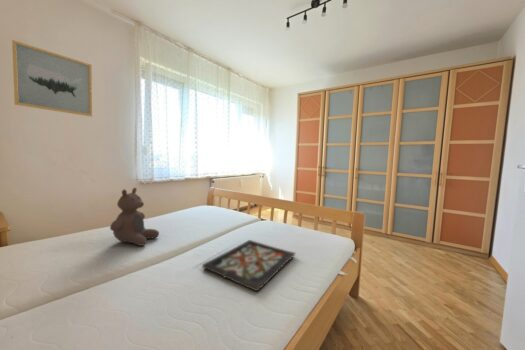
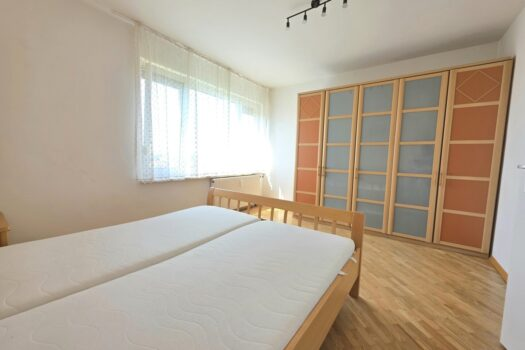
- decorative tray [201,239,296,292]
- wall art [11,39,93,118]
- bear [109,187,160,247]
